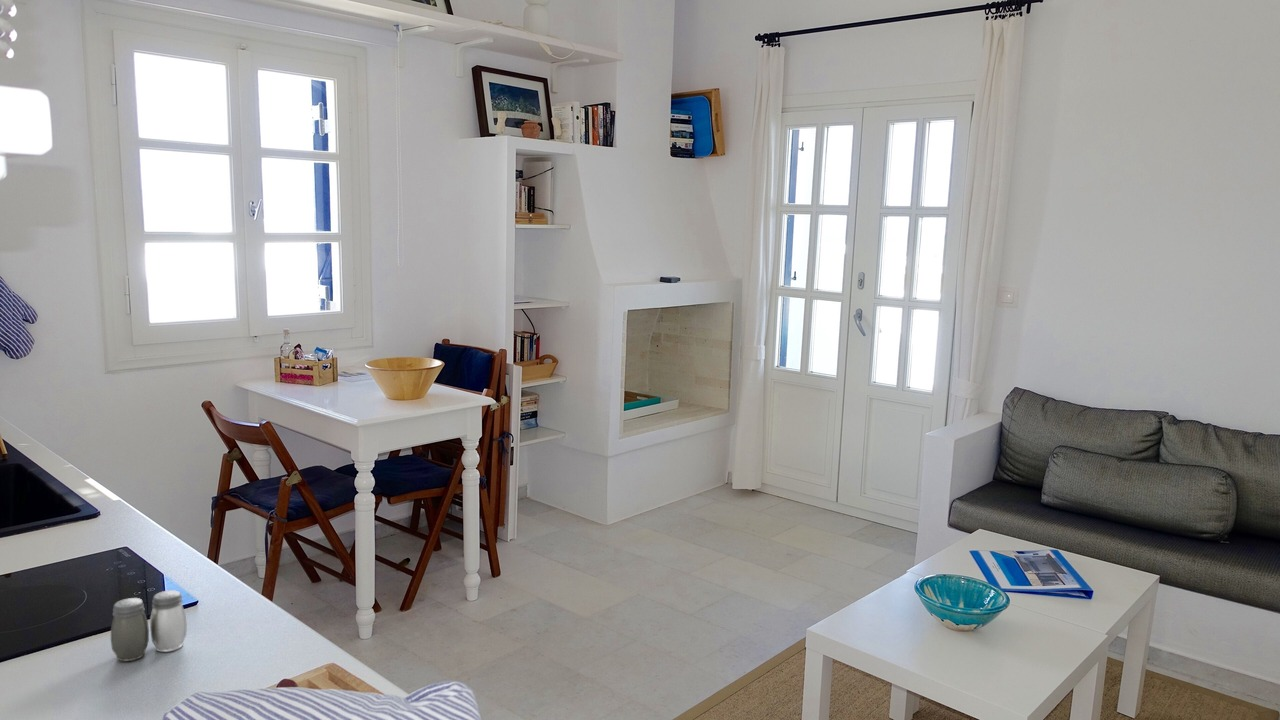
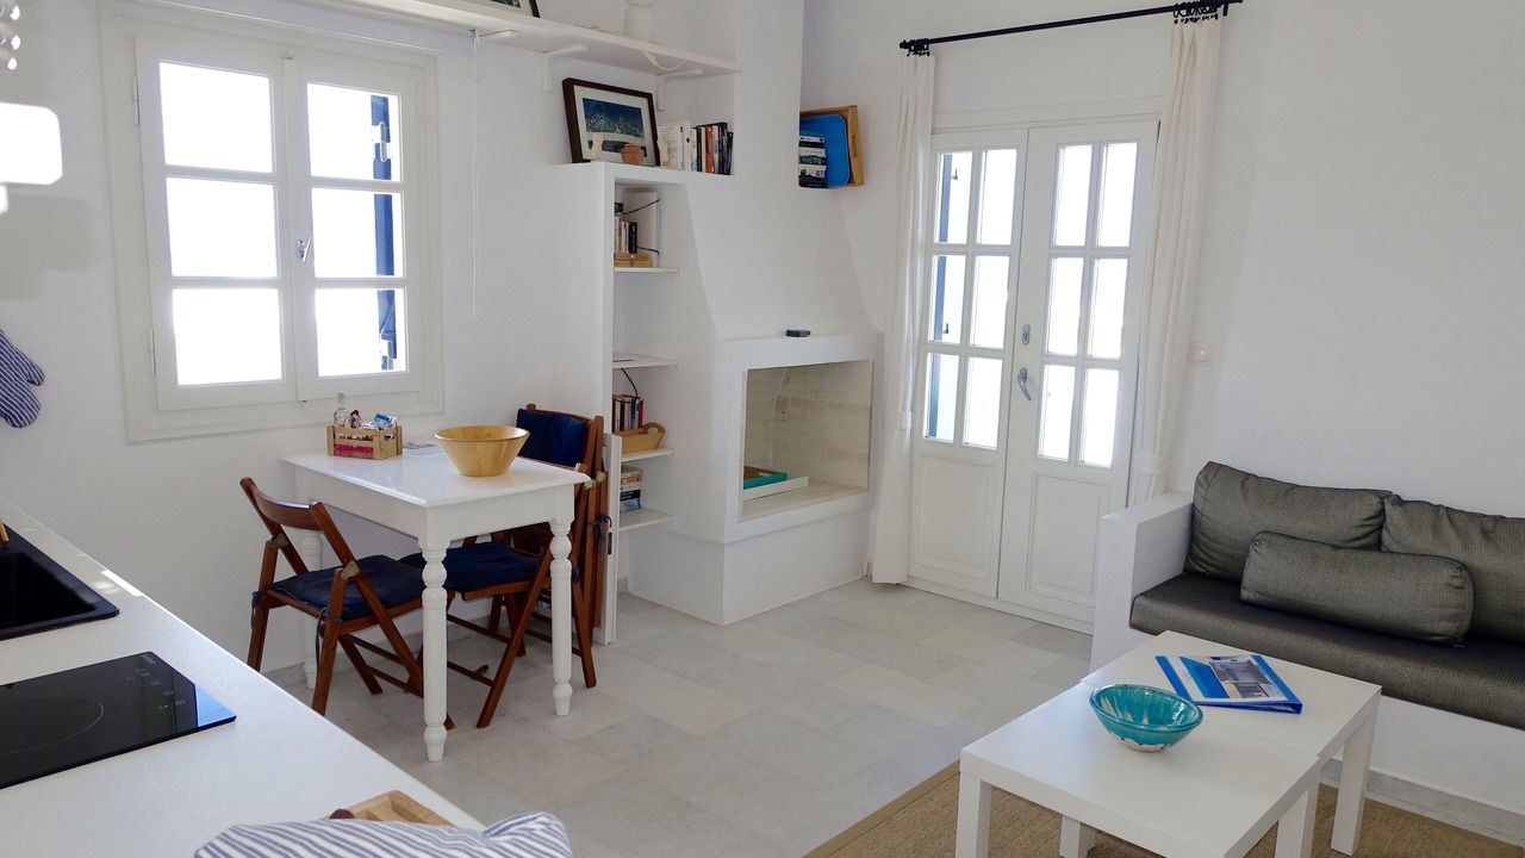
- salt and pepper shaker [110,589,188,662]
